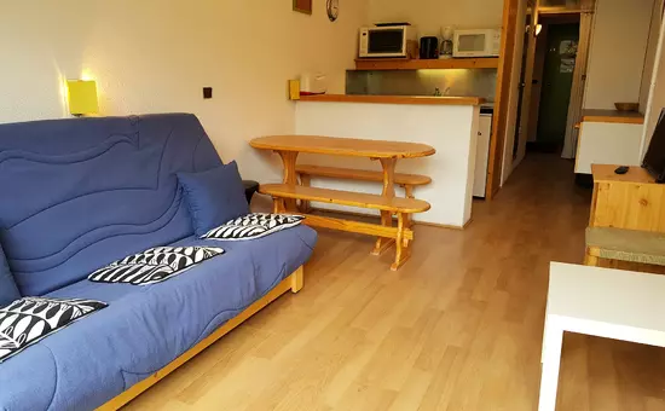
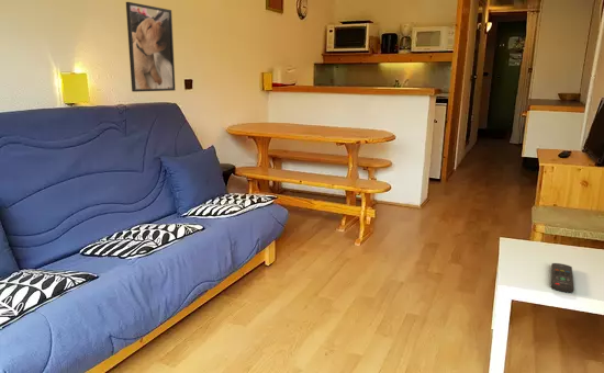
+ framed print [125,1,177,93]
+ remote control [550,262,575,294]
